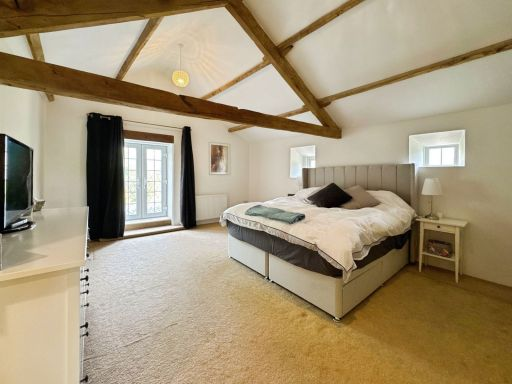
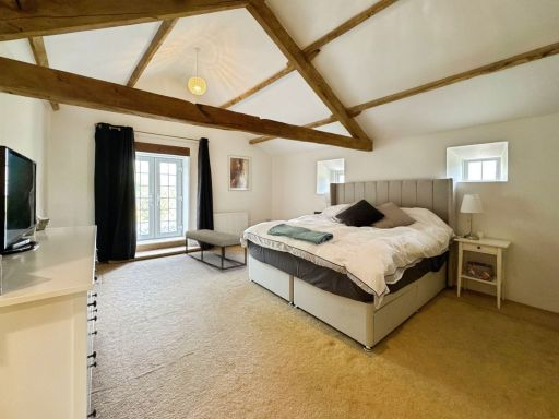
+ bench [185,228,248,272]
